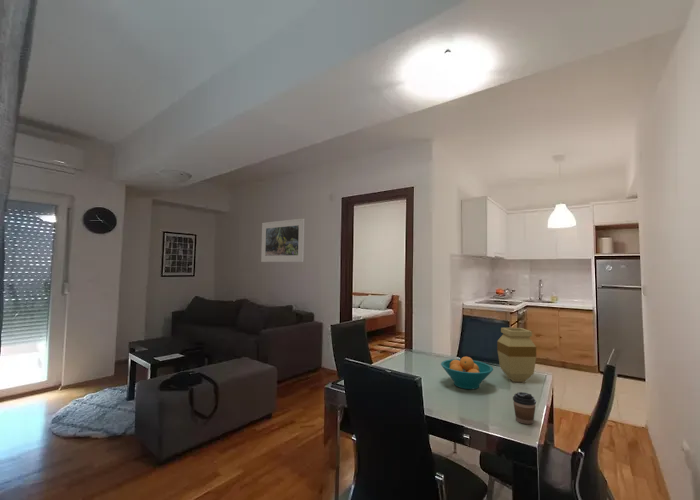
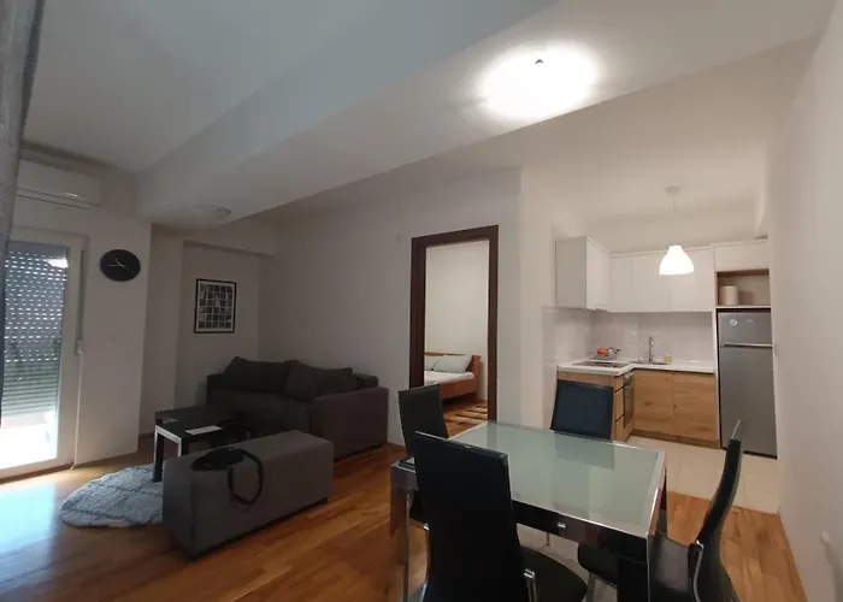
- fruit bowl [440,355,494,390]
- coffee cup [512,391,537,425]
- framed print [260,217,305,263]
- vase [496,327,537,383]
